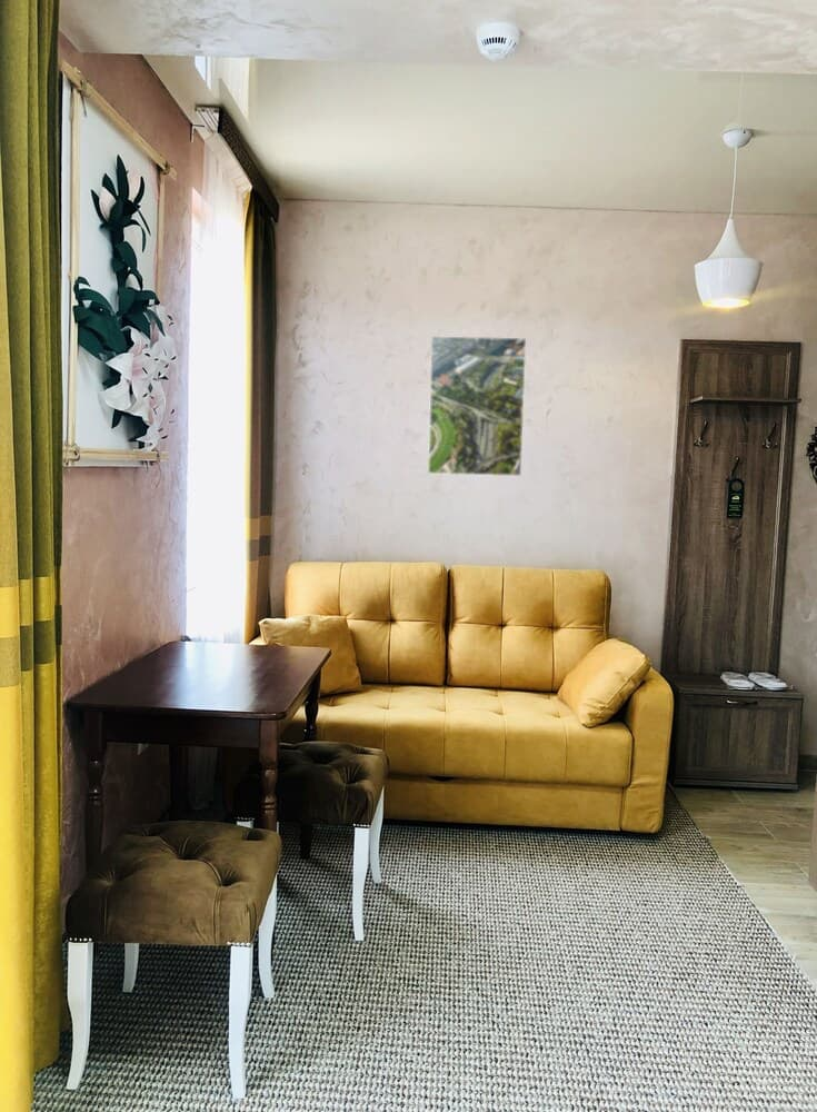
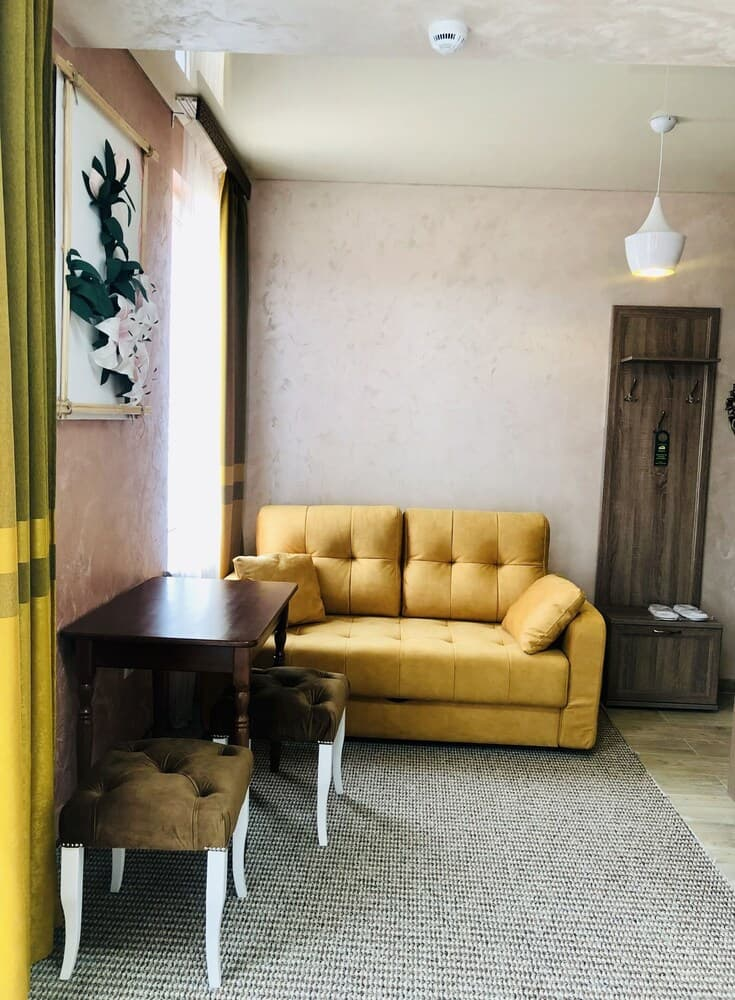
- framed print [427,335,527,477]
